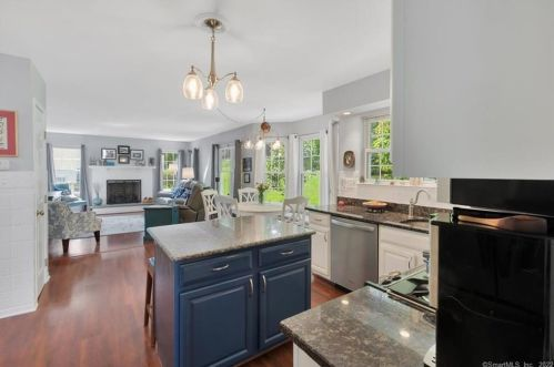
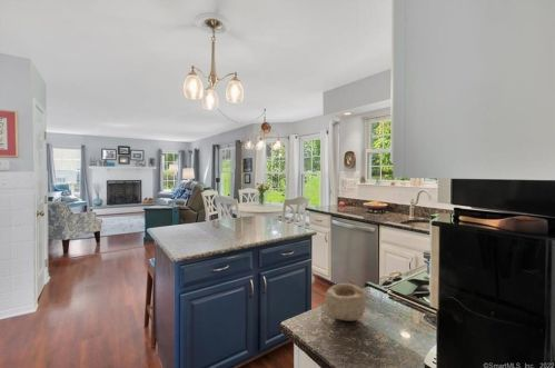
+ bowl [324,282,367,322]
